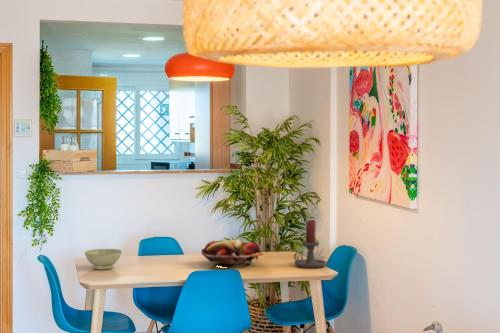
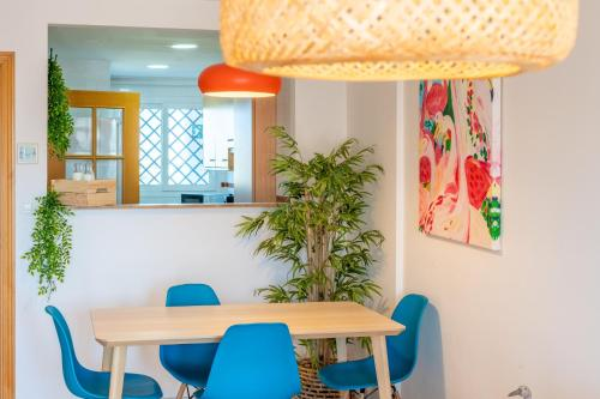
- candle holder [293,219,328,269]
- bowl [84,248,123,270]
- fruit basket [201,239,264,267]
